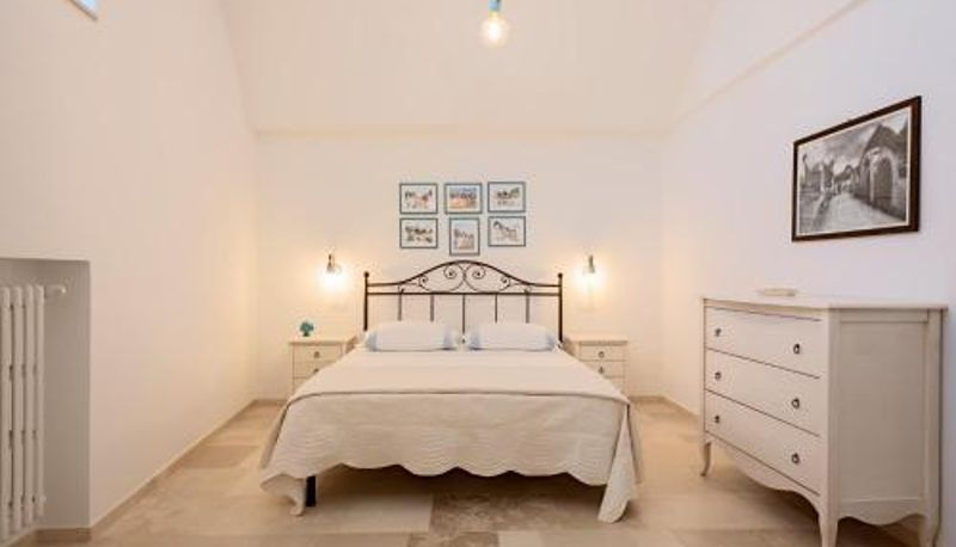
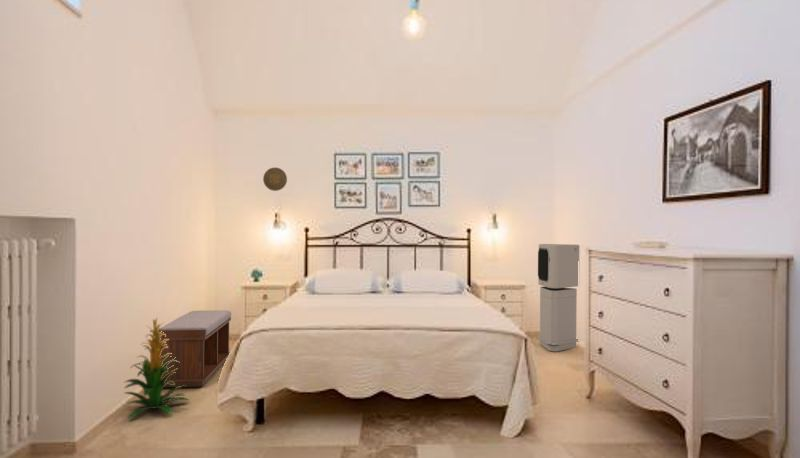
+ indoor plant [123,317,190,420]
+ decorative plate [262,166,288,192]
+ air purifier [537,243,580,352]
+ bench [158,309,232,388]
